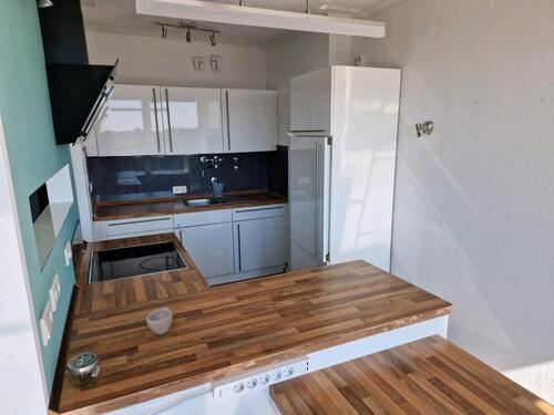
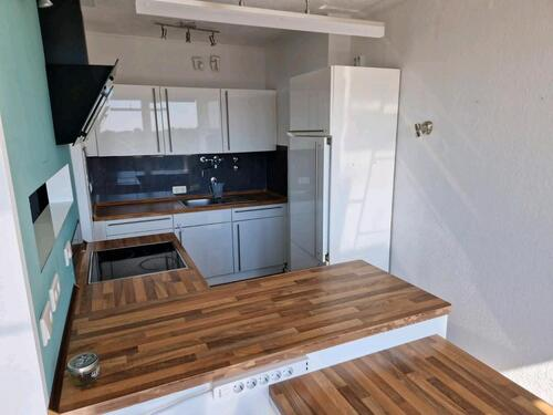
- cup [145,305,174,335]
